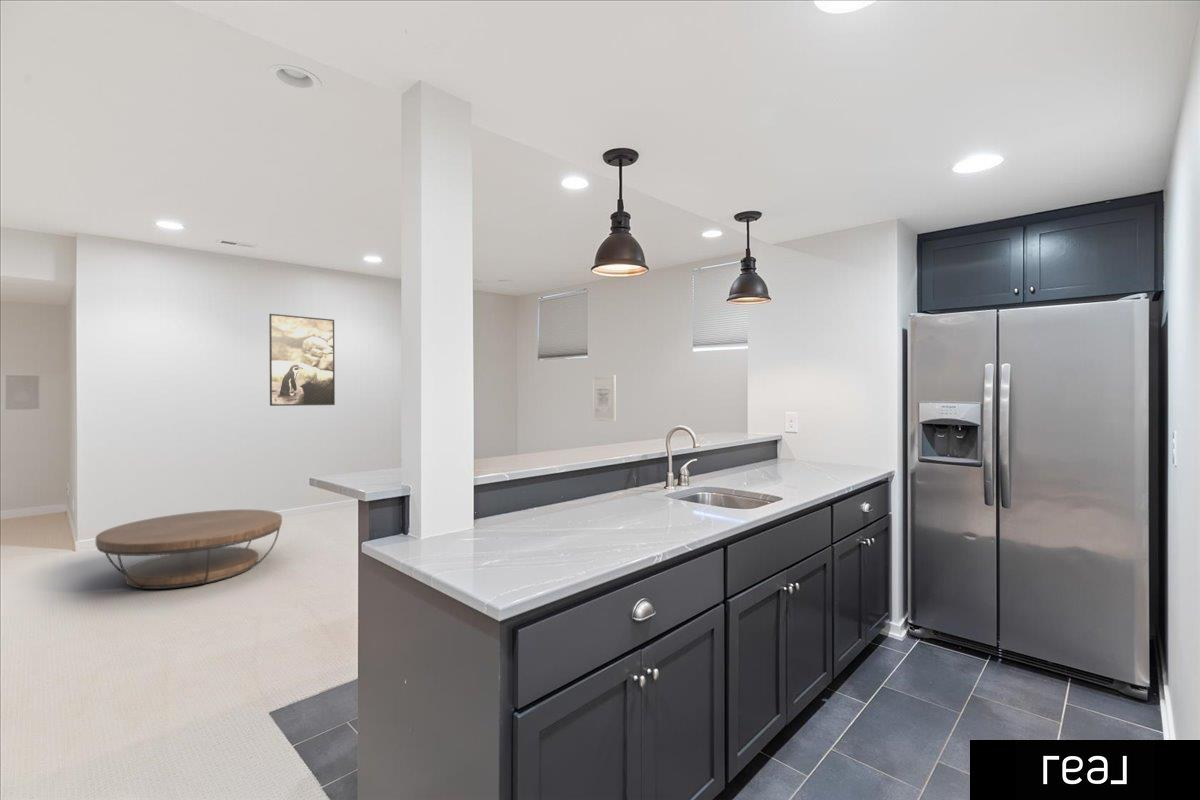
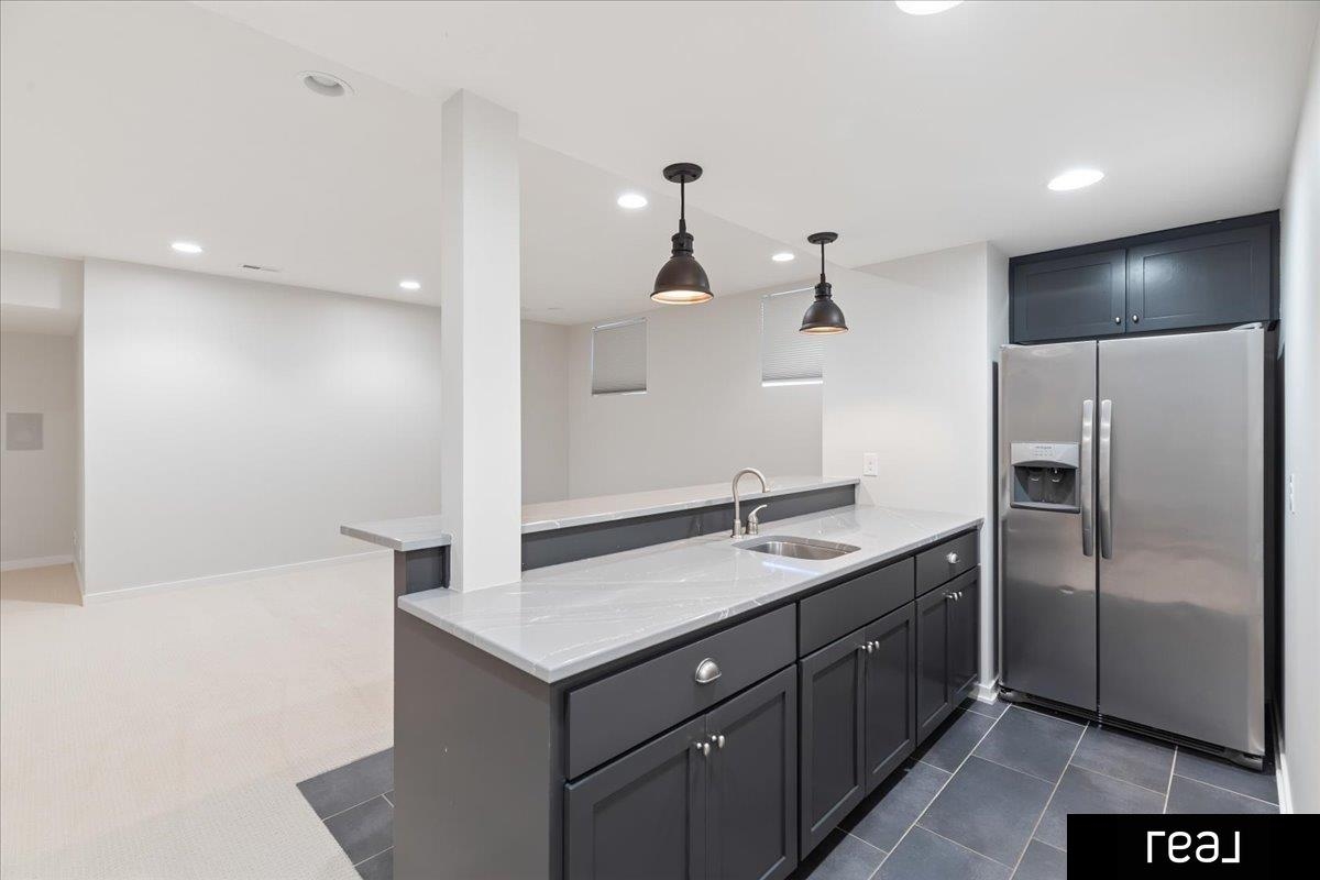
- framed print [268,313,336,407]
- wall art [590,374,617,423]
- coffee table [95,509,283,590]
